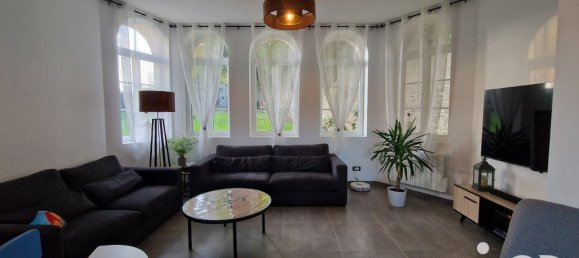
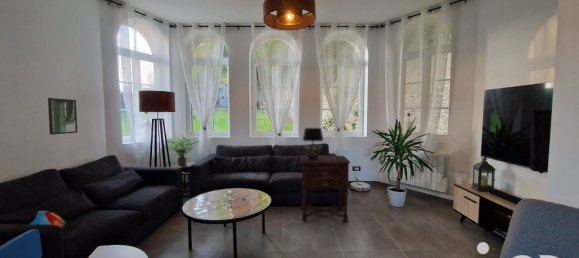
+ side table [300,154,351,223]
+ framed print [47,97,78,136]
+ table lamp [302,127,324,160]
